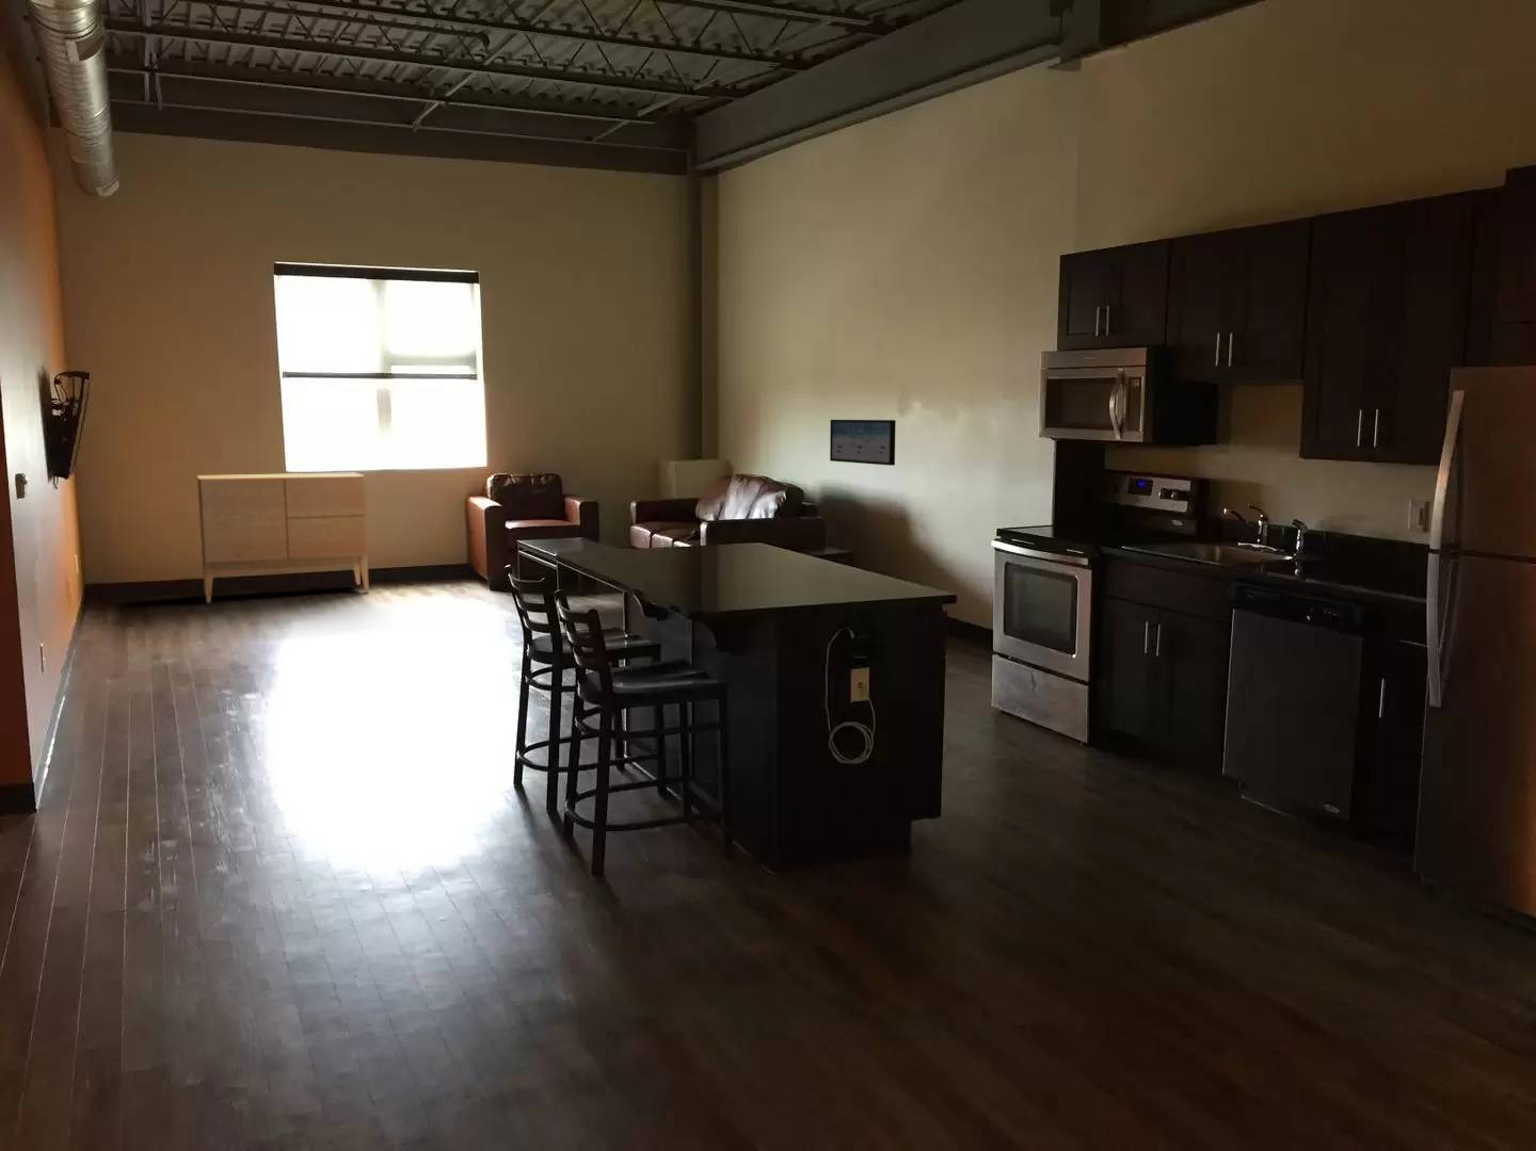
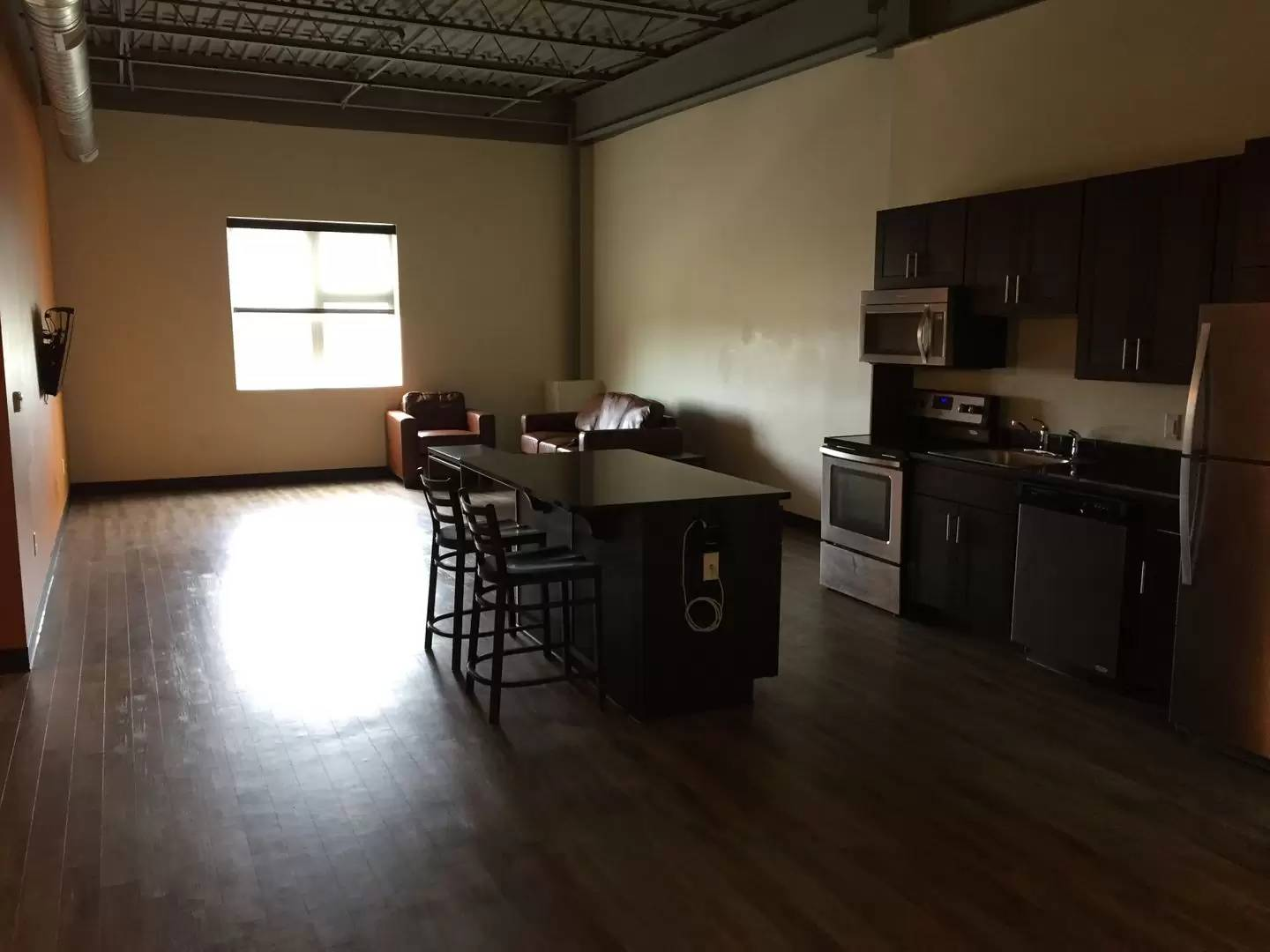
- sideboard [196,472,370,605]
- wall art [828,418,897,467]
